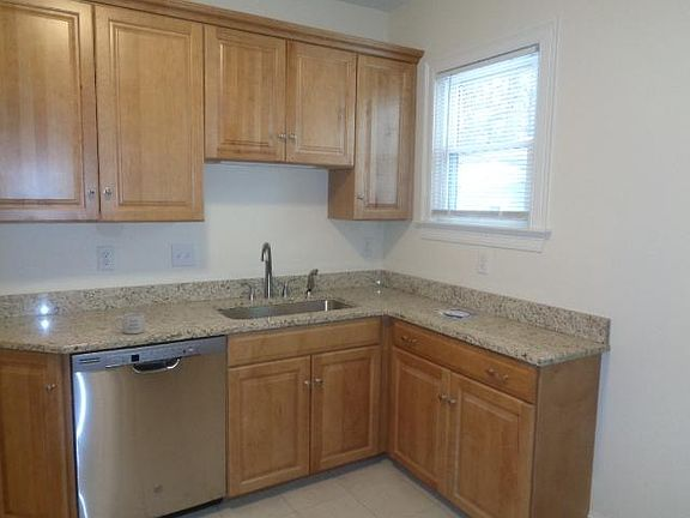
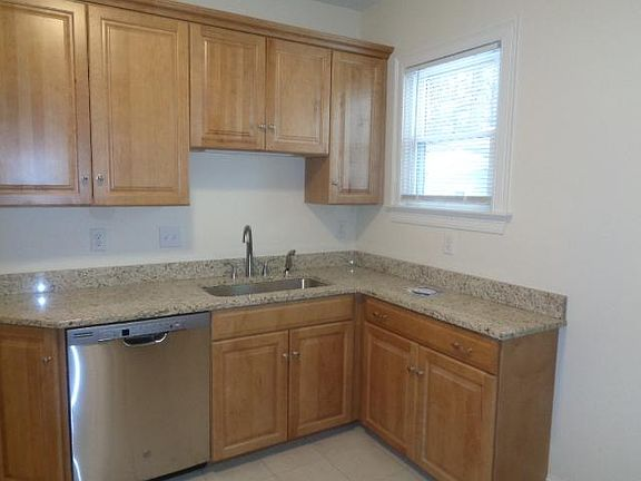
- mug [113,312,146,335]
